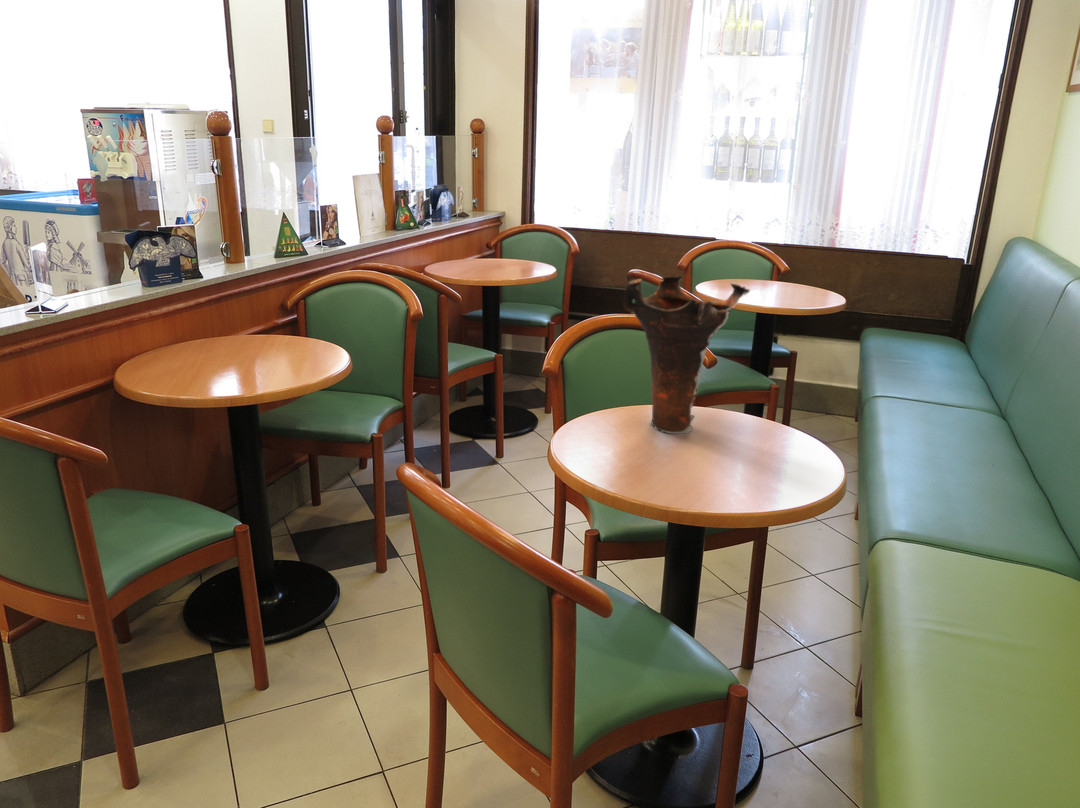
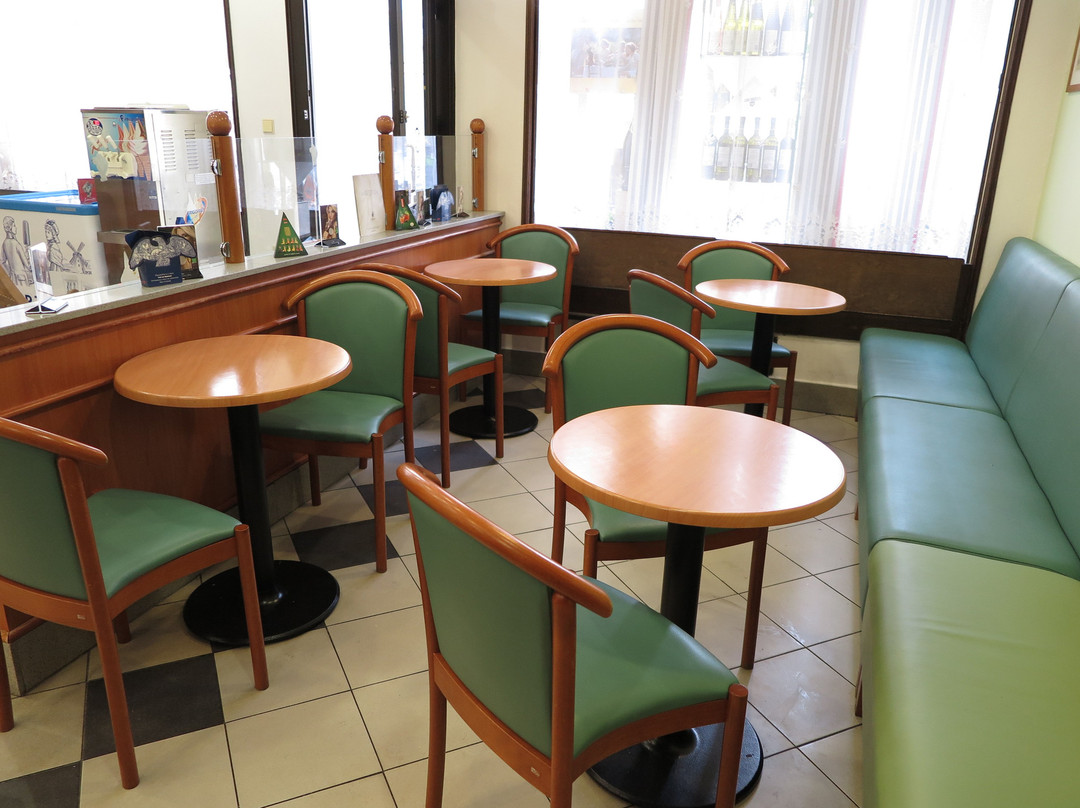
- vase [623,275,751,435]
